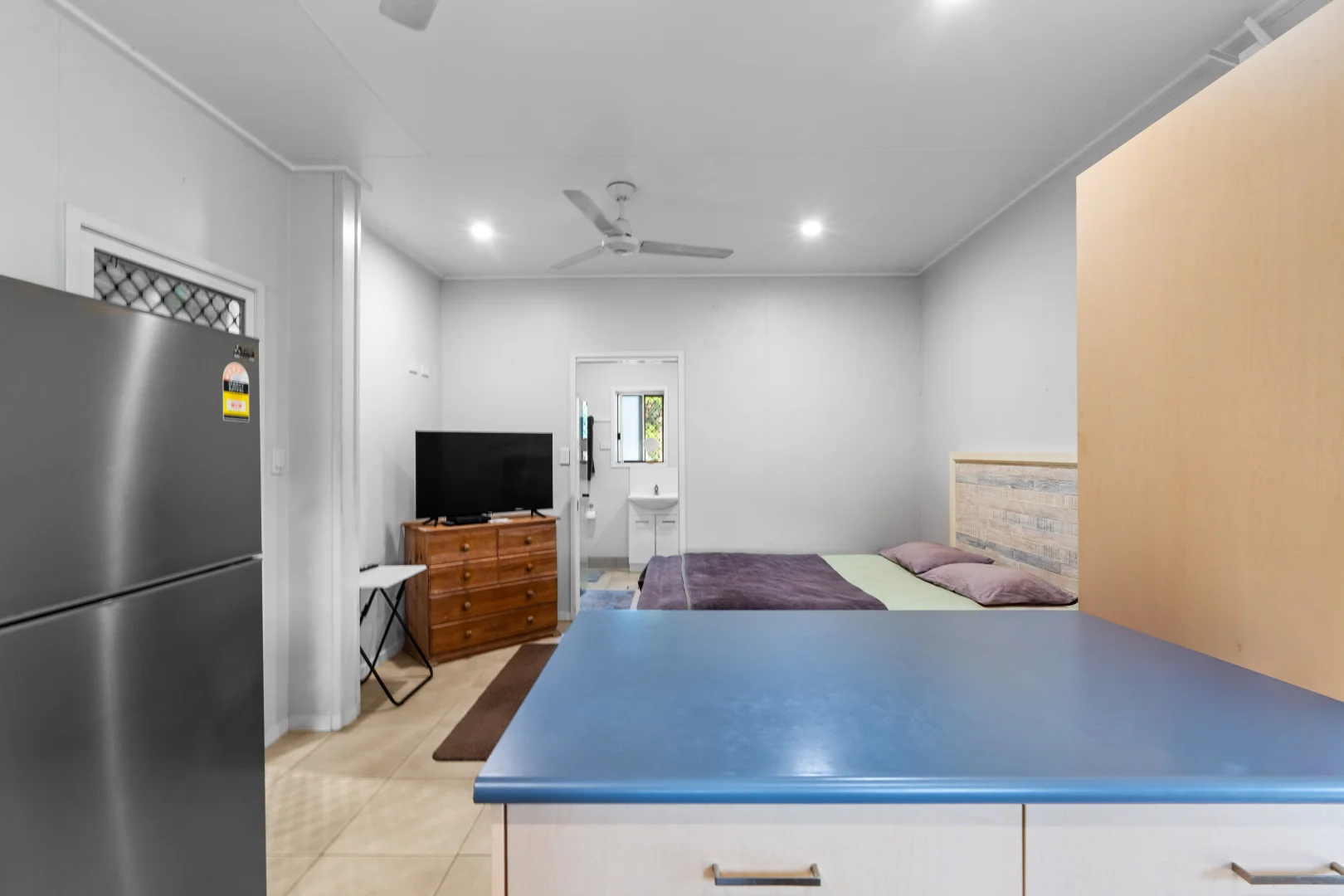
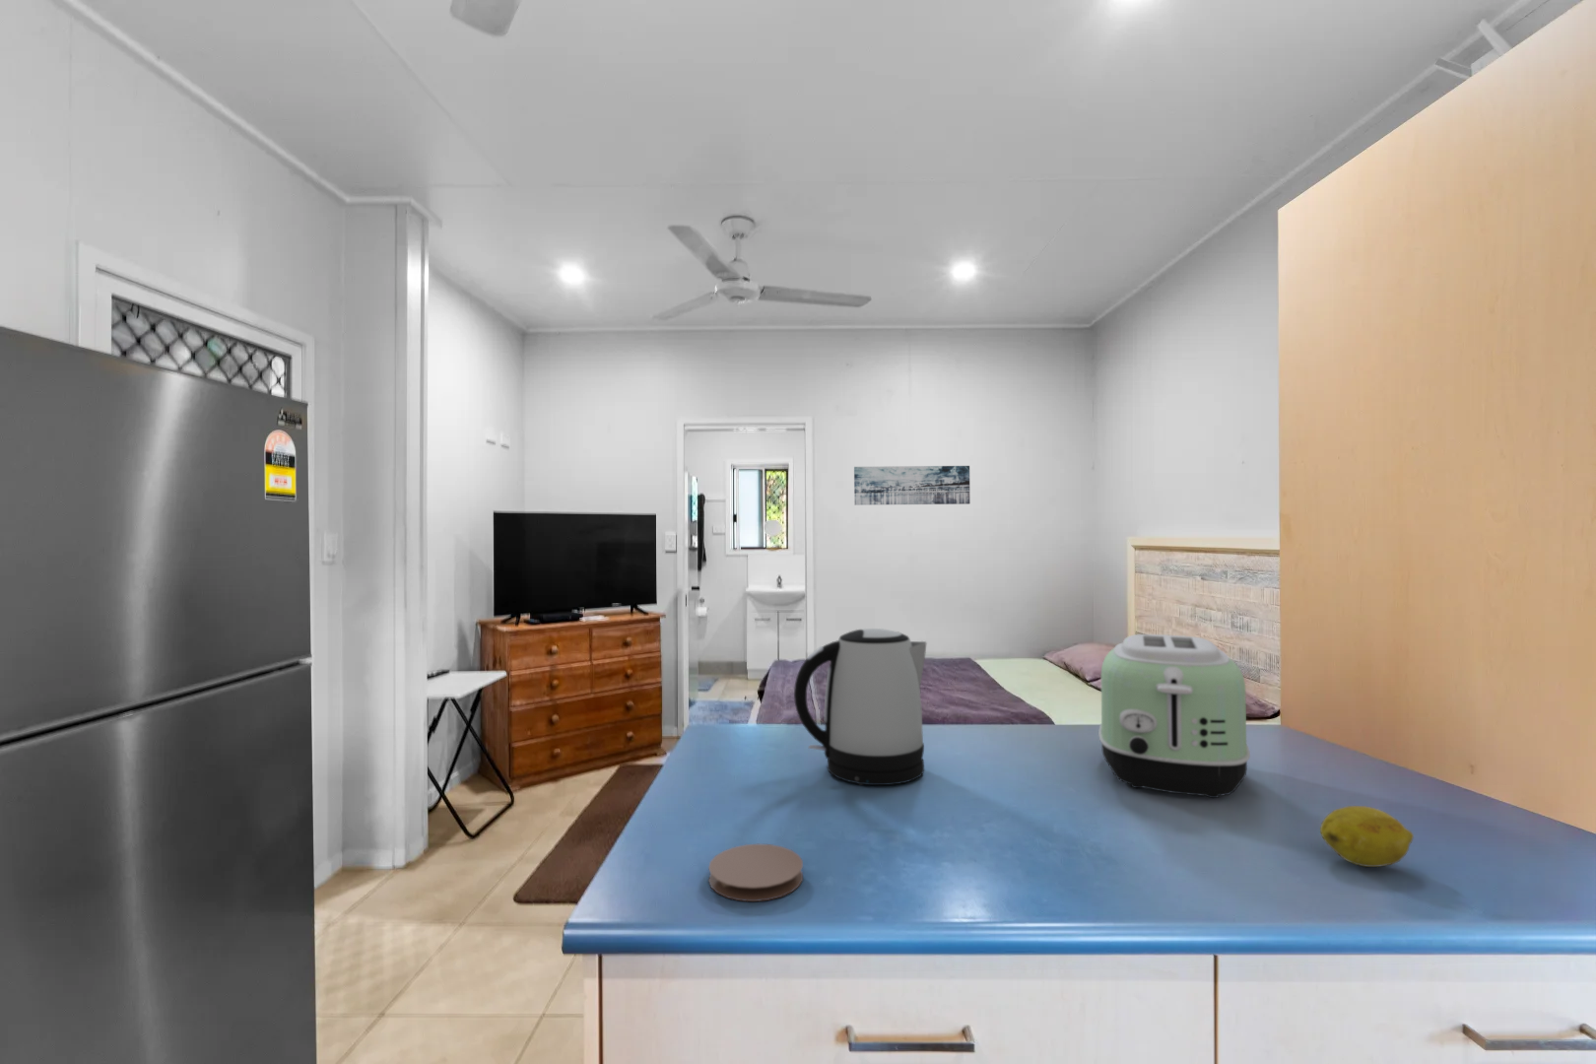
+ coaster [708,843,804,902]
+ kettle [793,627,929,786]
+ wall art [853,466,971,506]
+ toaster [1097,633,1252,799]
+ fruit [1319,805,1414,868]
